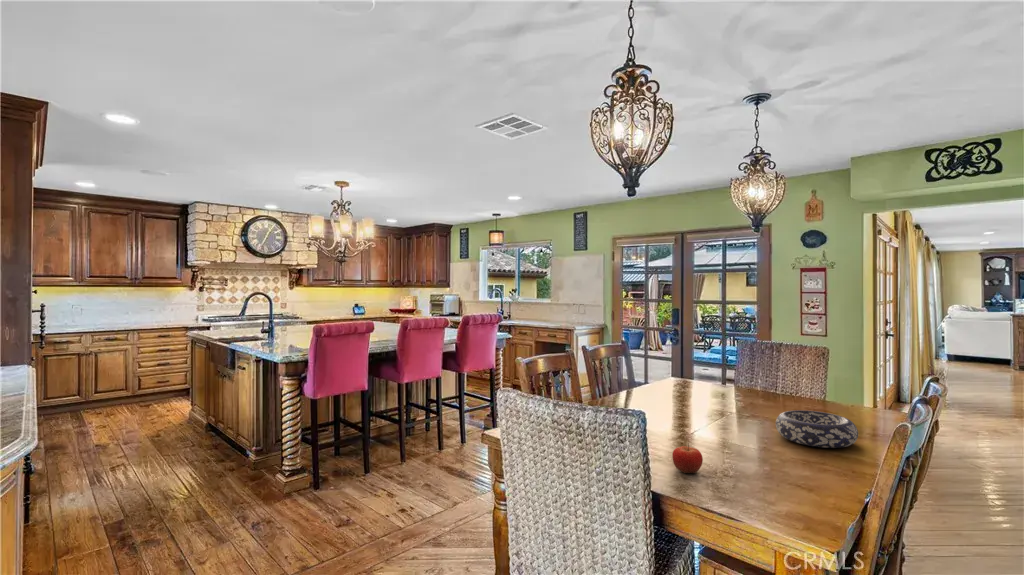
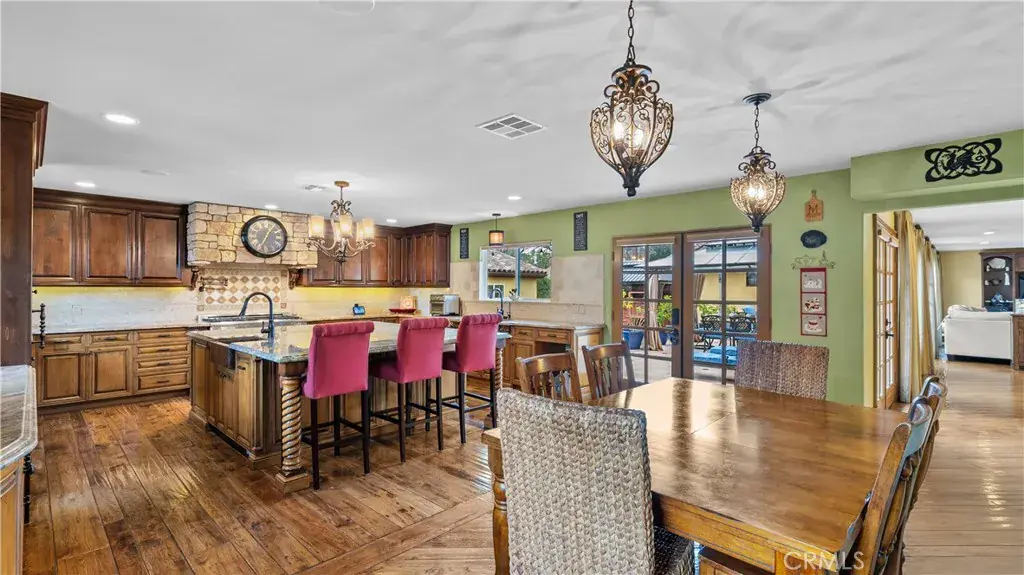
- decorative bowl [775,409,859,449]
- fruit [671,443,704,474]
